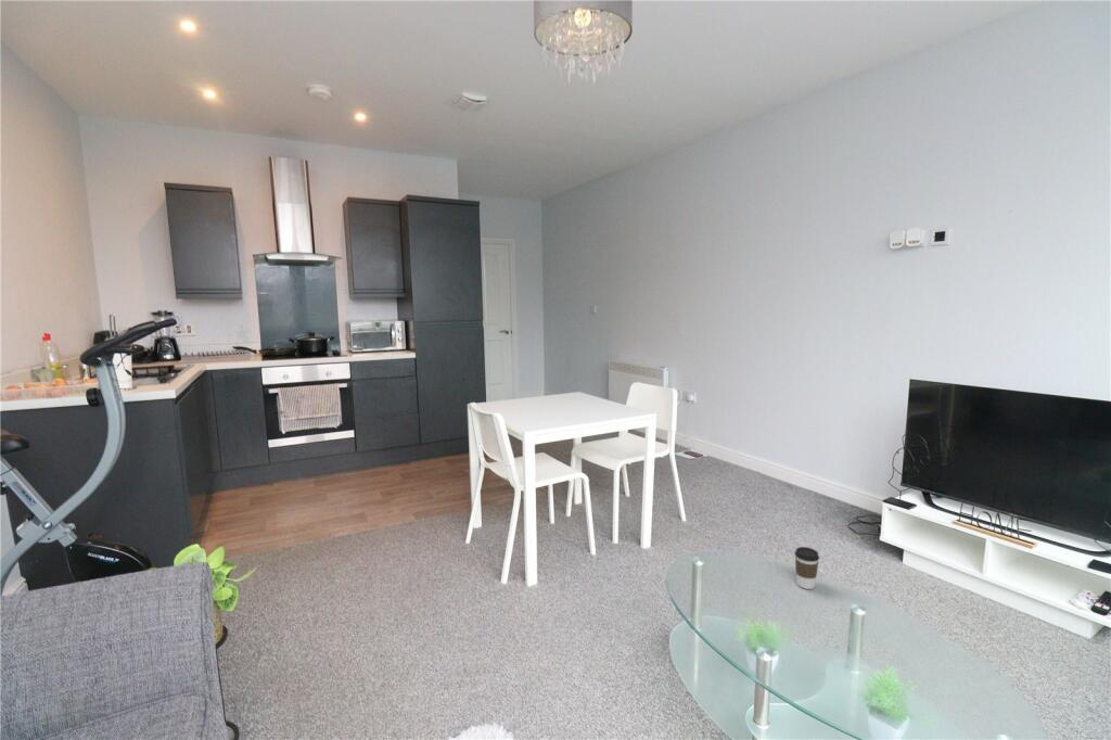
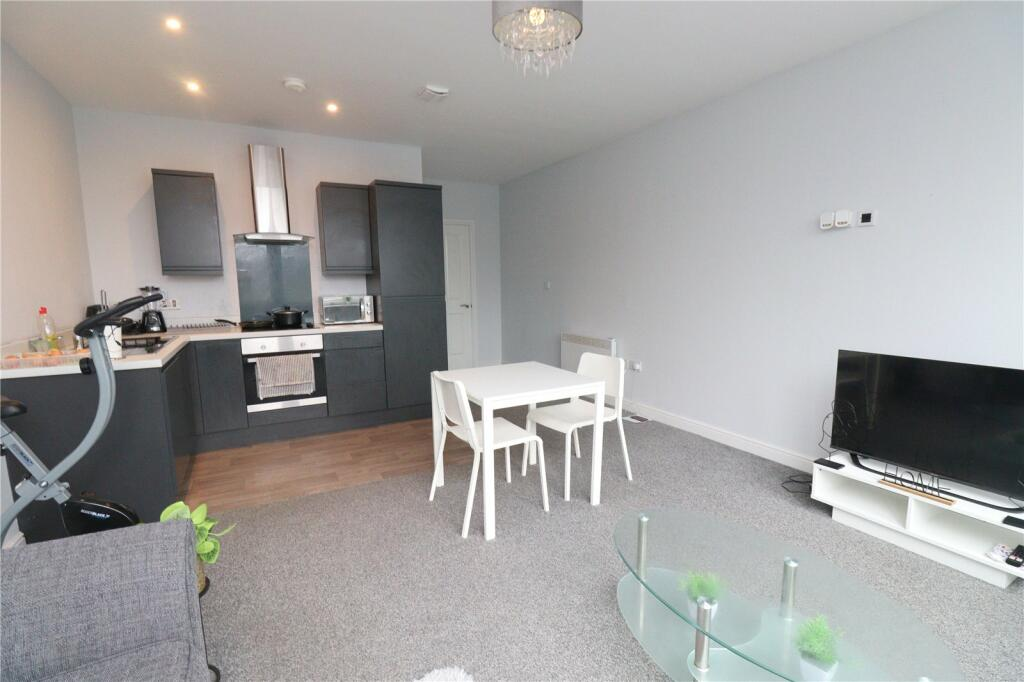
- coffee cup [793,546,820,590]
